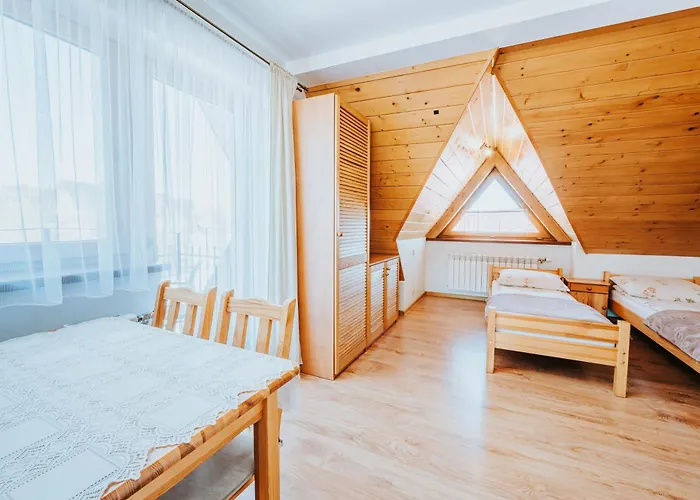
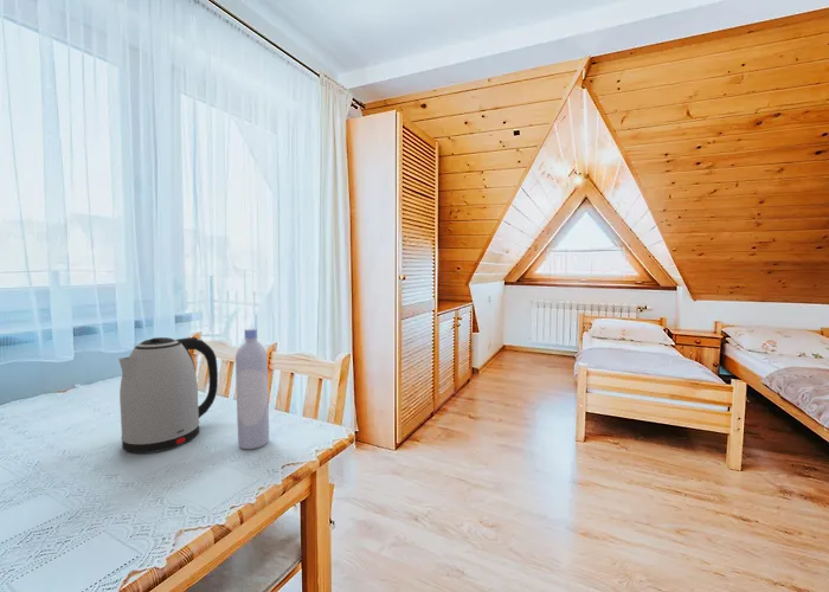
+ kettle [117,336,219,455]
+ bottle [234,327,270,450]
